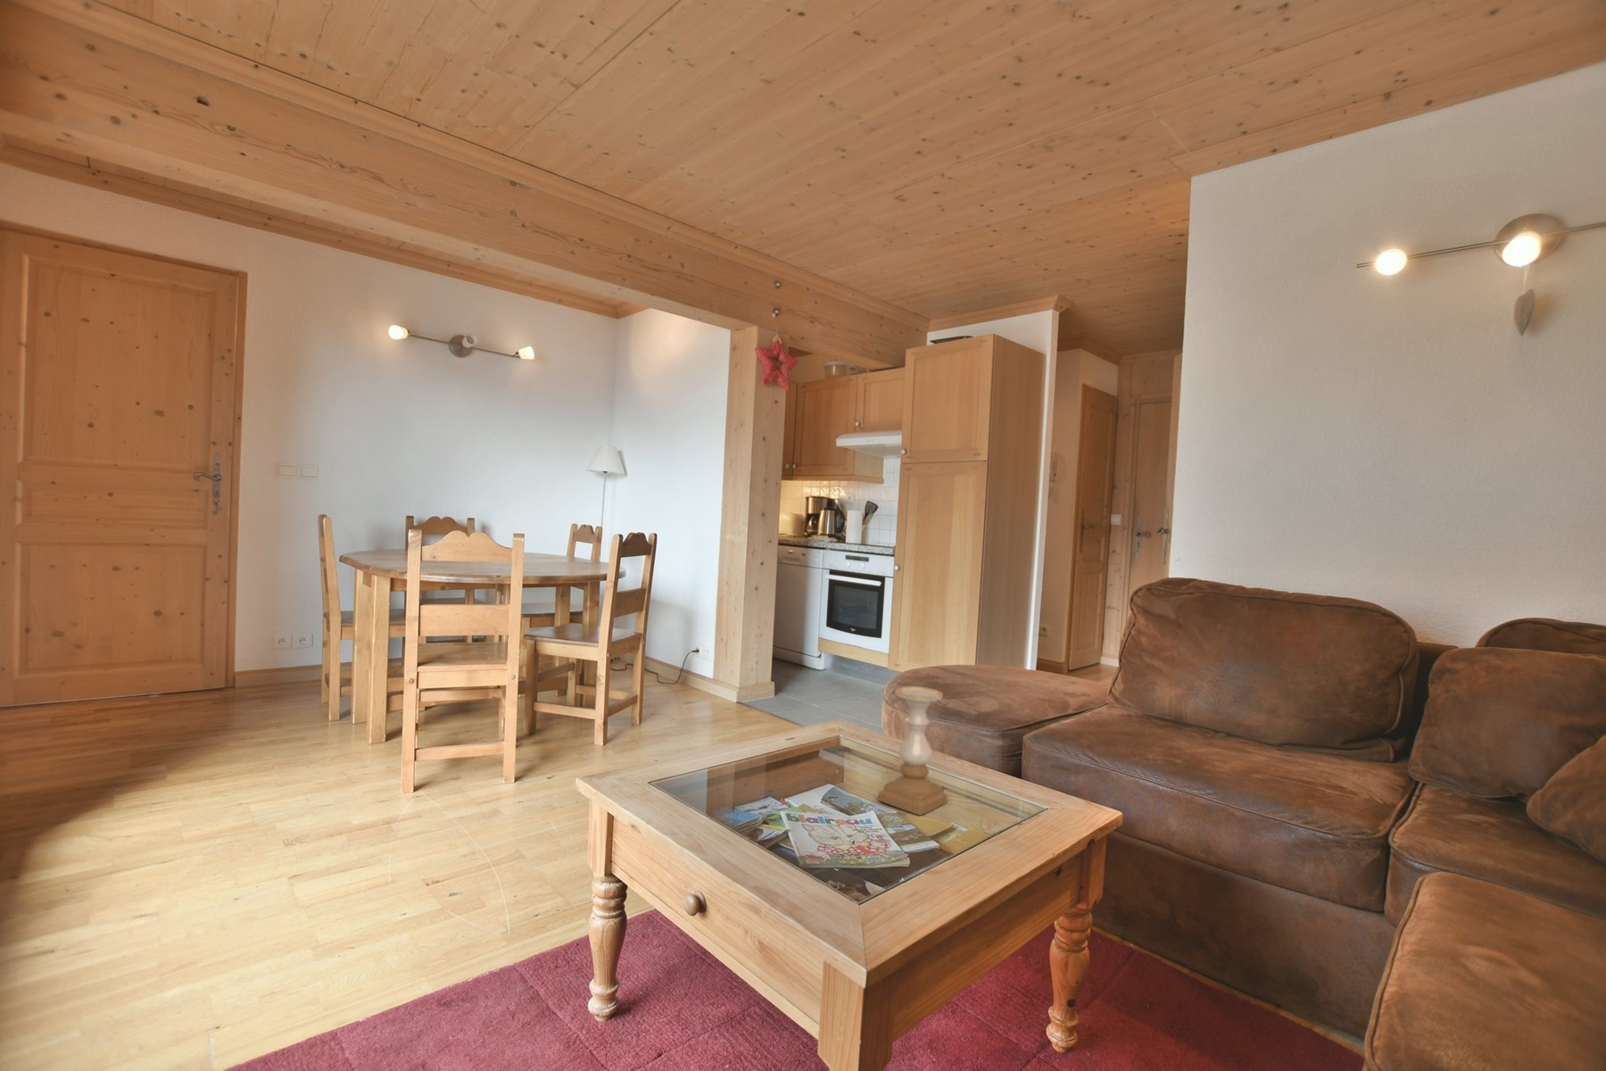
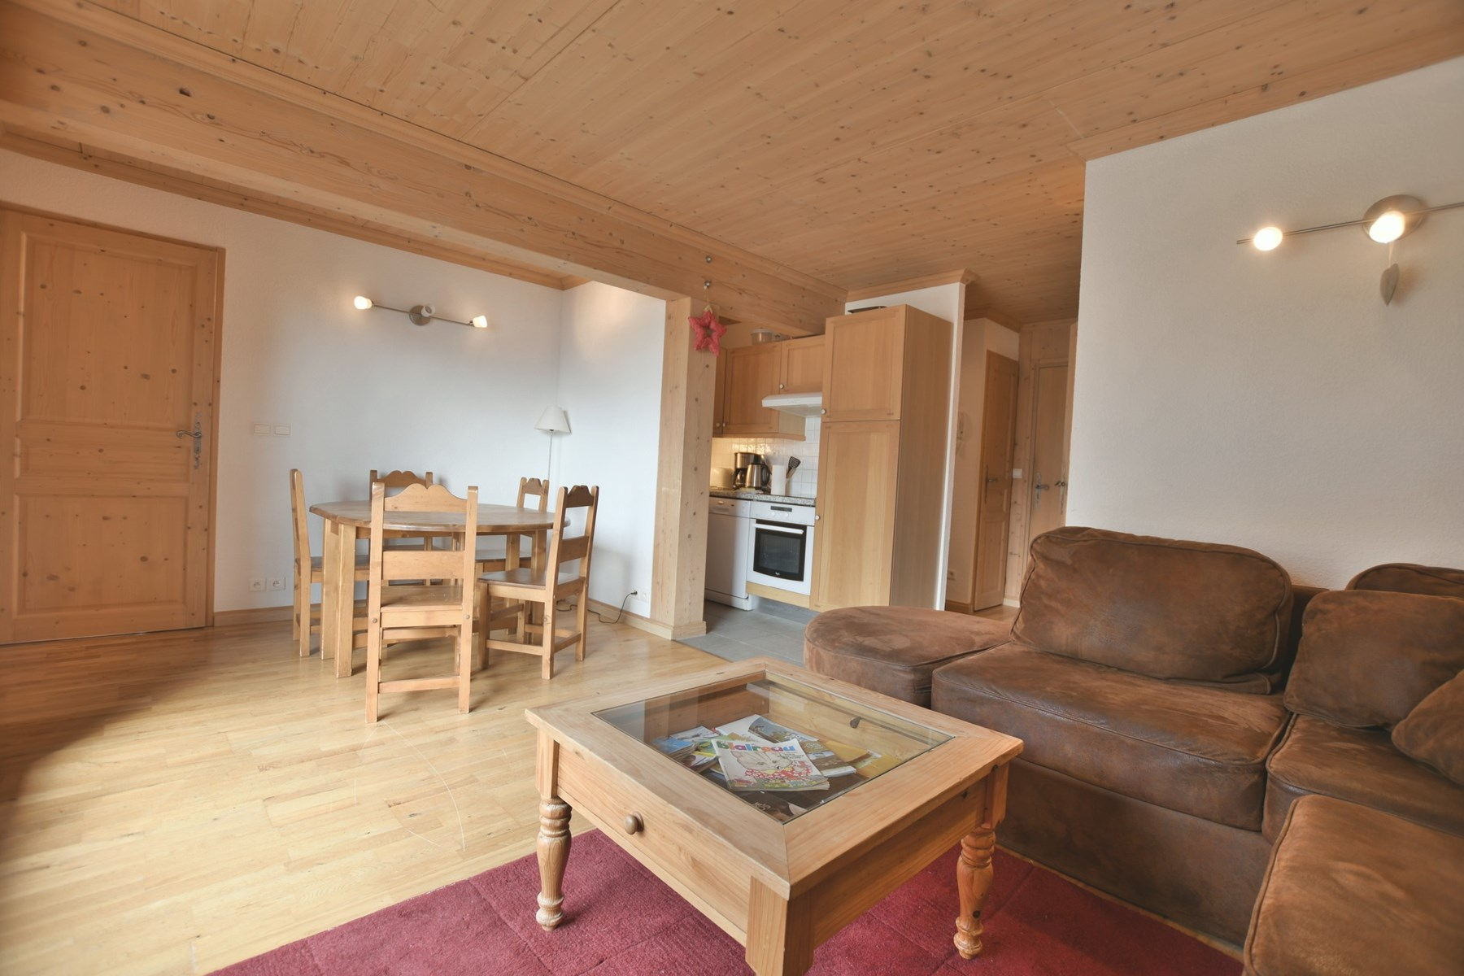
- candle holder [877,685,949,816]
